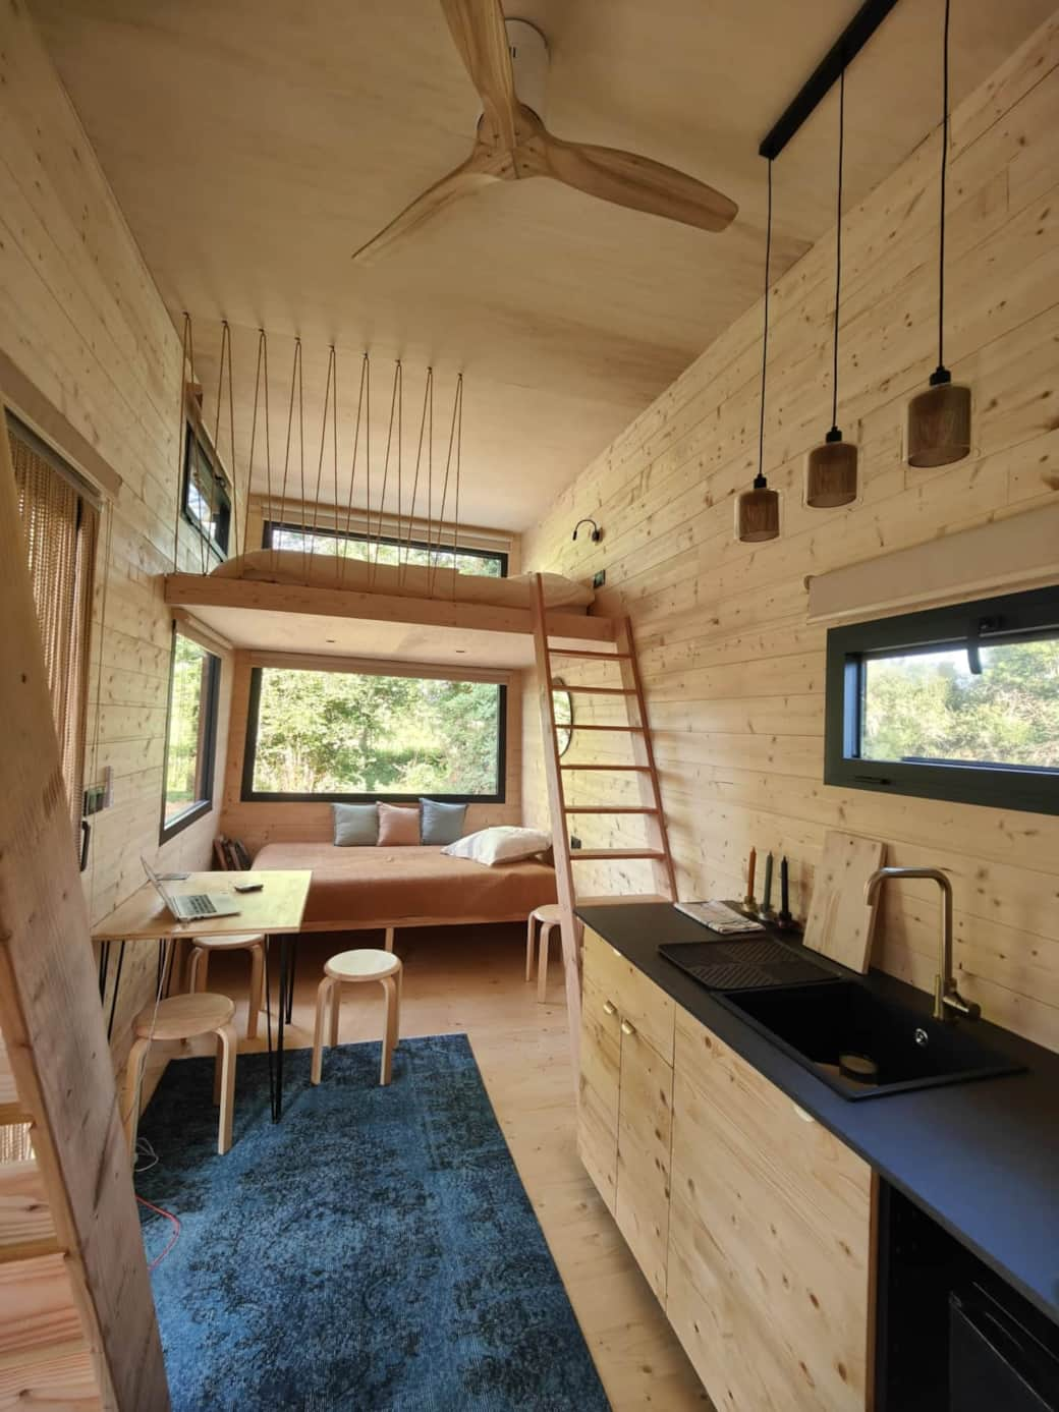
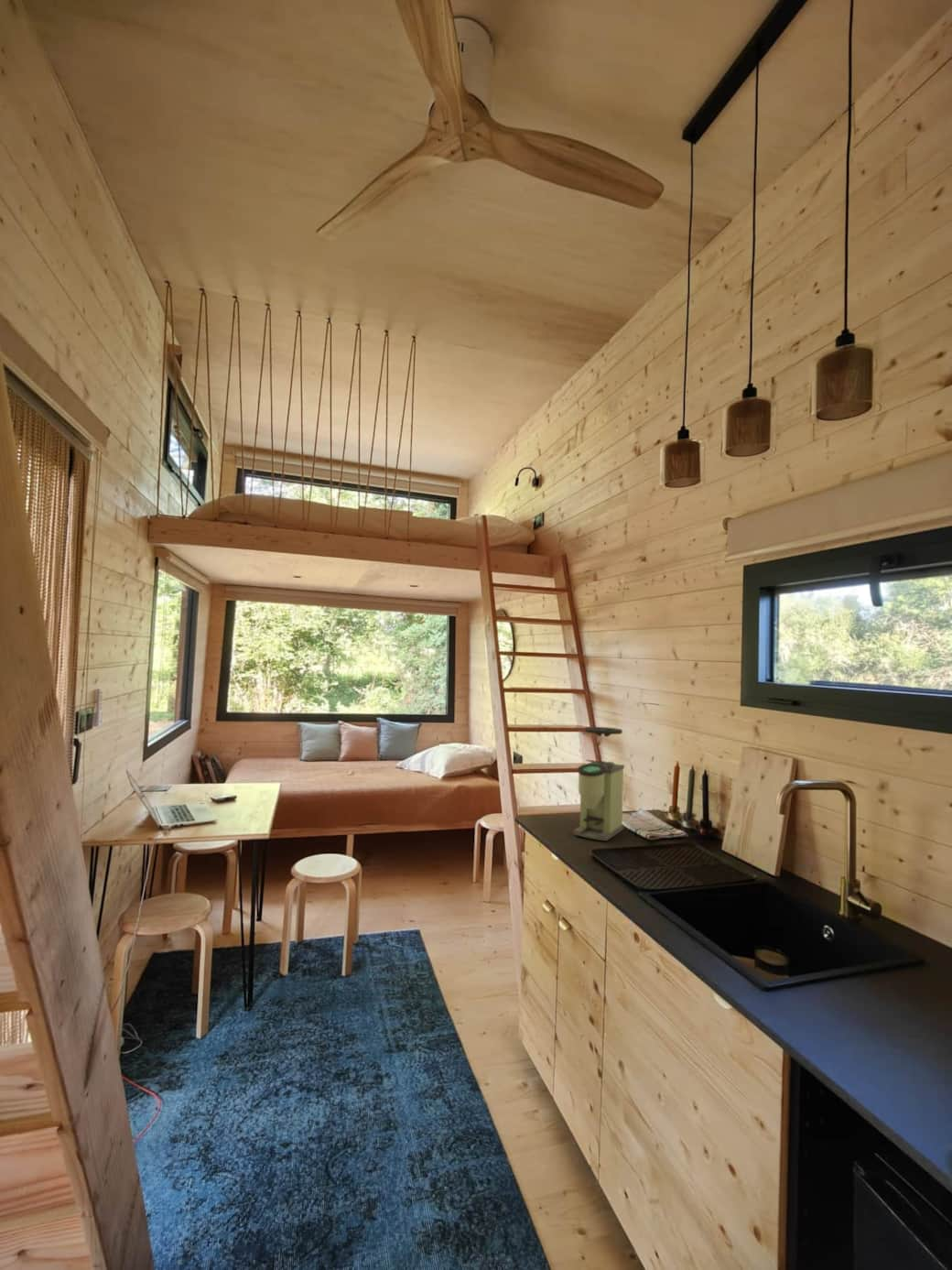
+ coffee grinder [573,726,625,841]
